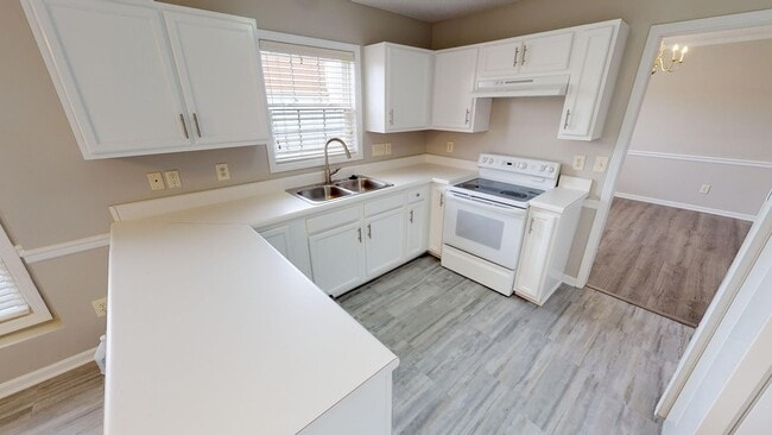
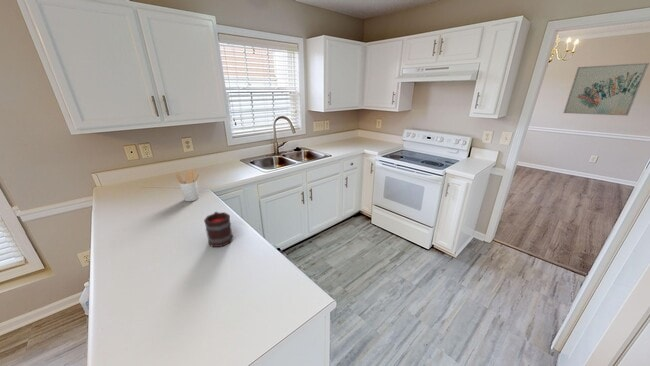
+ mug [203,211,234,248]
+ utensil holder [175,169,200,202]
+ wall art [563,62,650,117]
